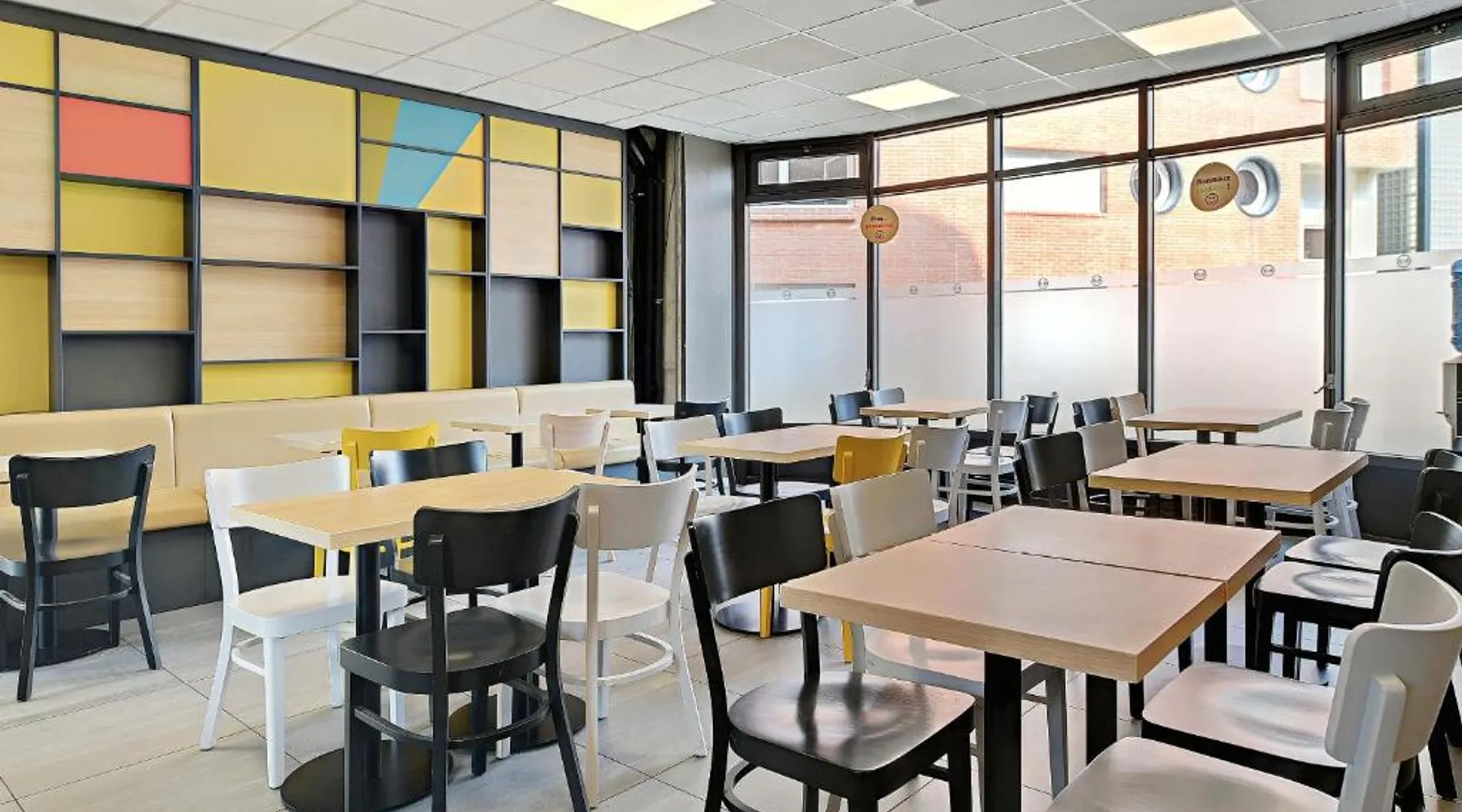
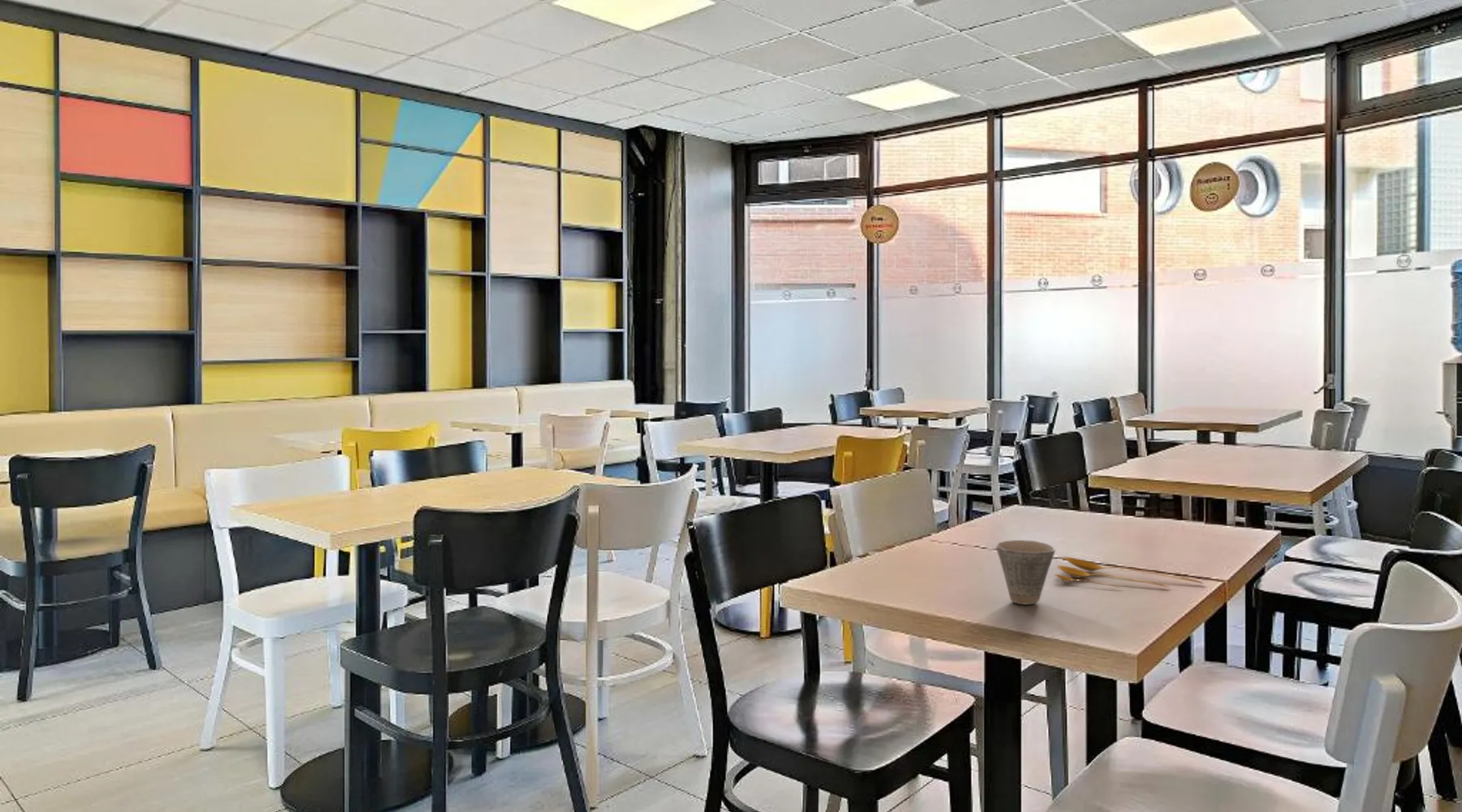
+ spoon [1053,556,1205,589]
+ cup [995,539,1056,605]
